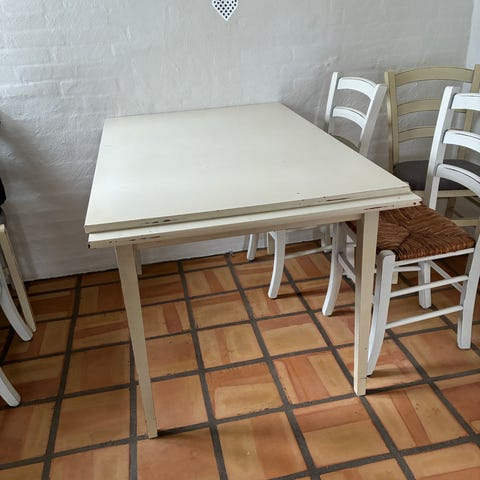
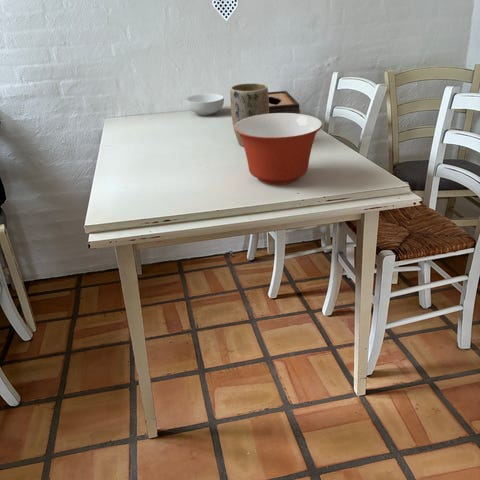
+ mixing bowl [233,113,323,186]
+ tissue box [268,90,301,114]
+ plant pot [229,82,269,147]
+ cereal bowl [185,93,225,116]
